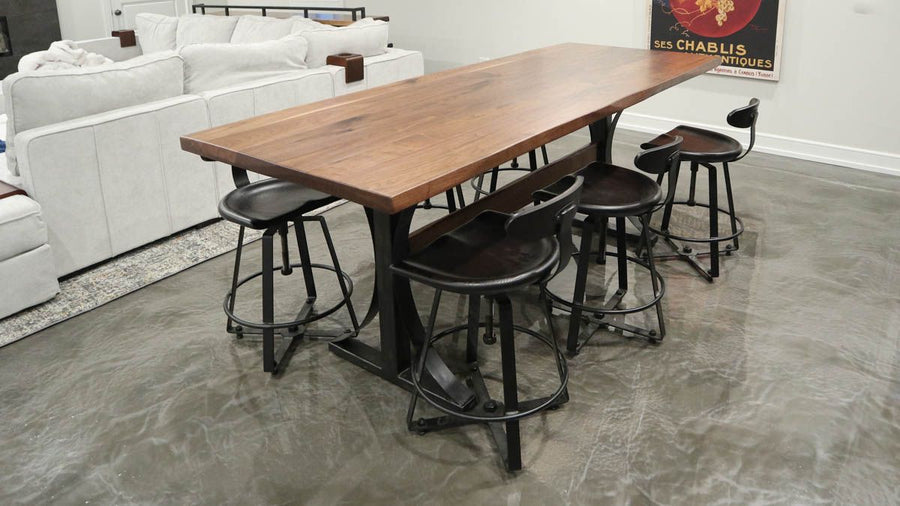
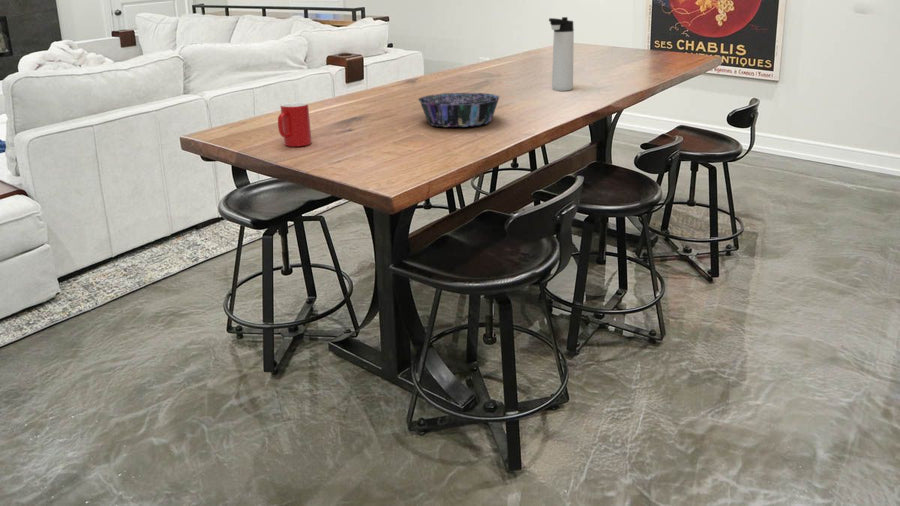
+ cup [277,102,313,148]
+ thermos bottle [548,16,575,92]
+ decorative bowl [418,92,501,128]
